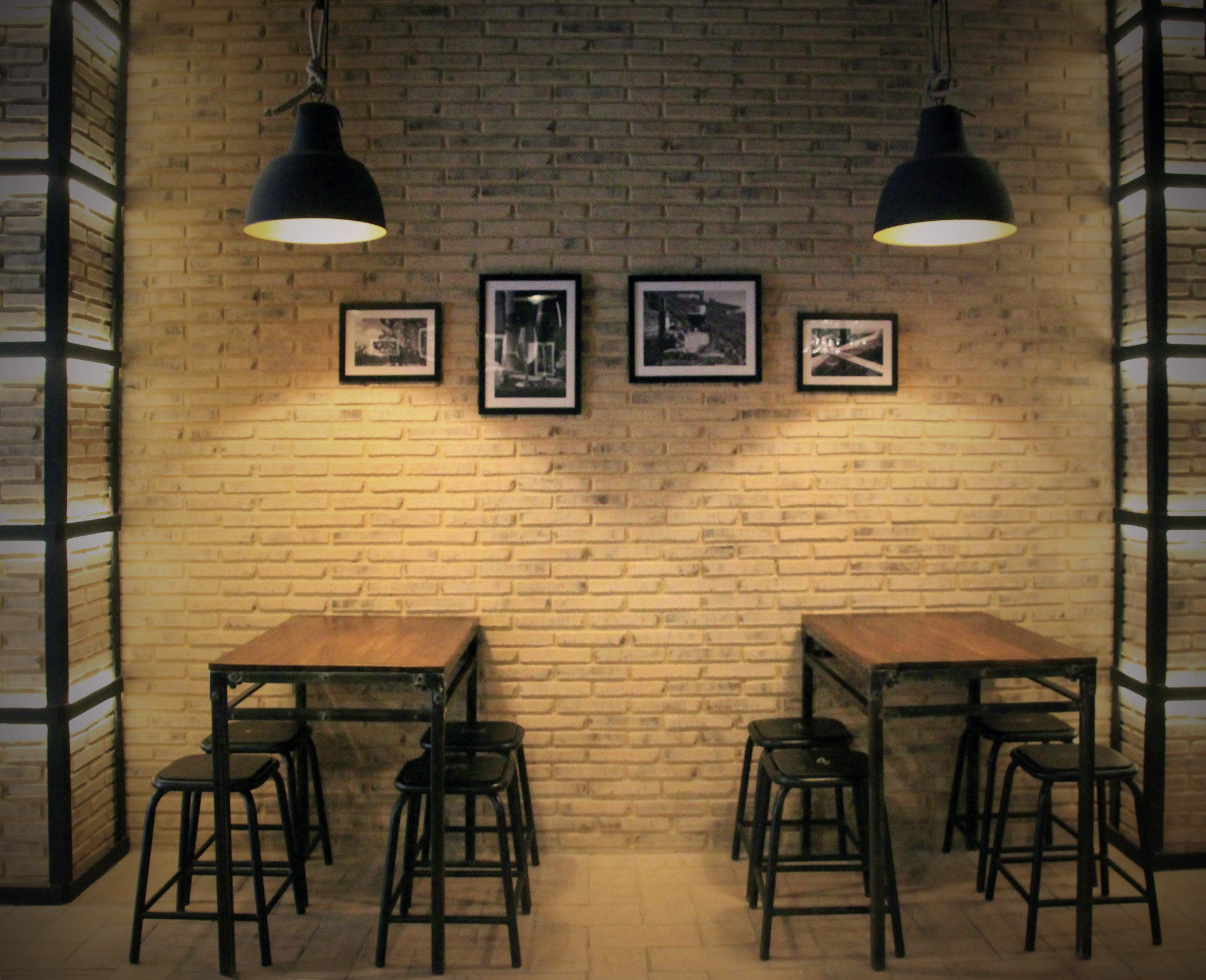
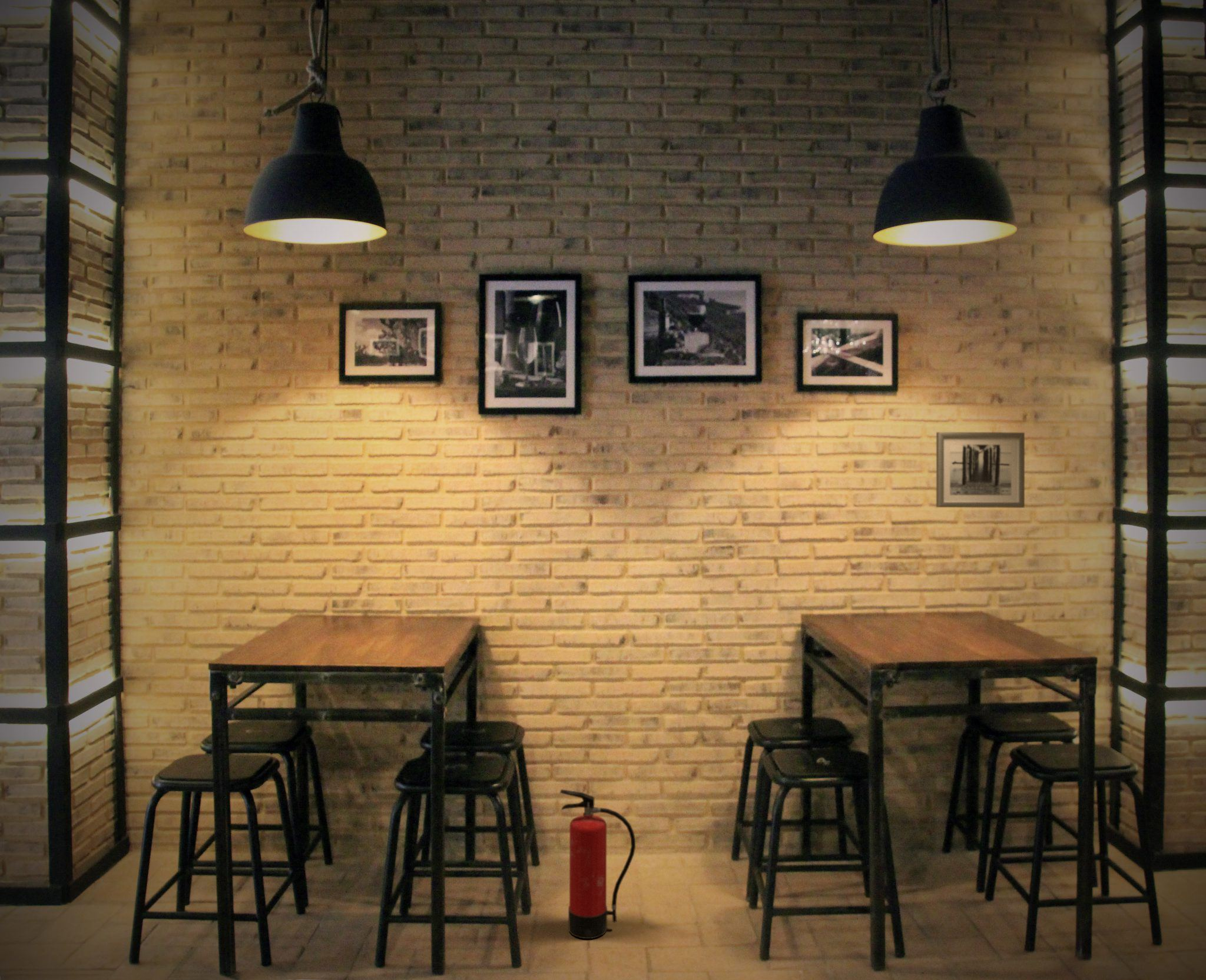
+ fire extinguisher [559,789,636,939]
+ wall art [936,431,1025,509]
